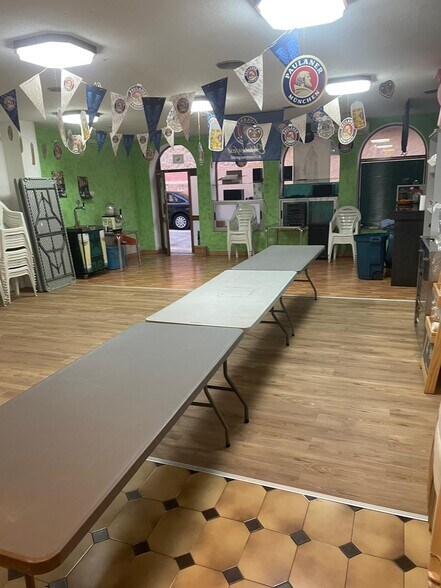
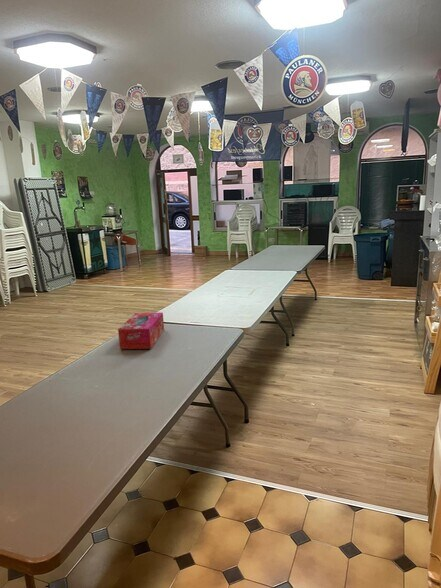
+ tissue box [117,311,165,350]
